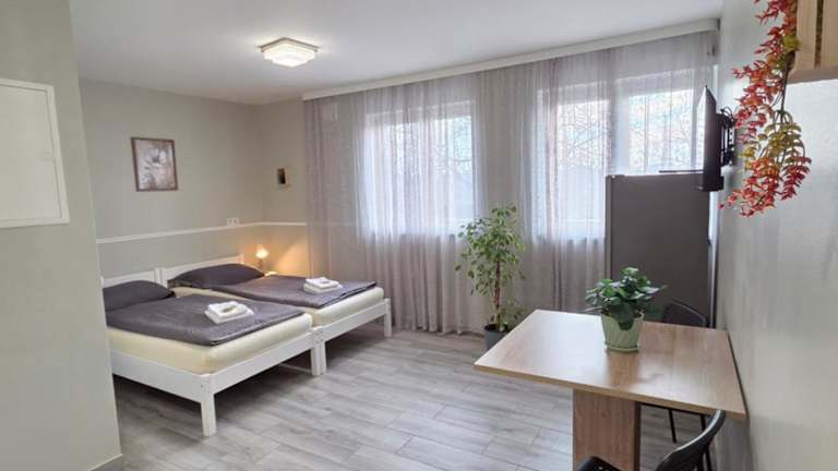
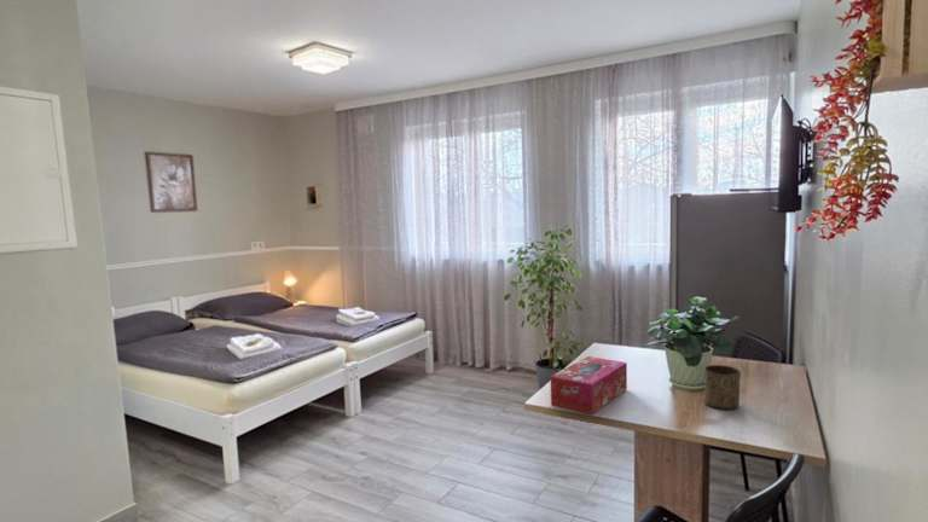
+ tissue box [550,355,628,416]
+ cup [703,364,742,411]
